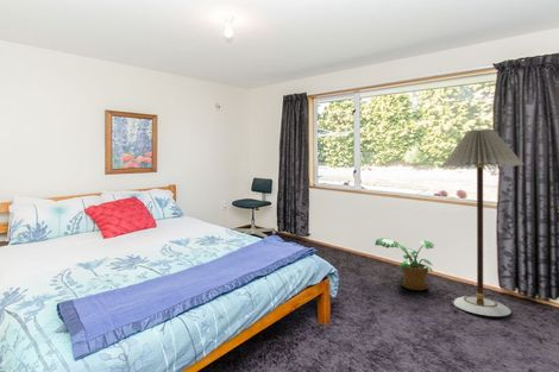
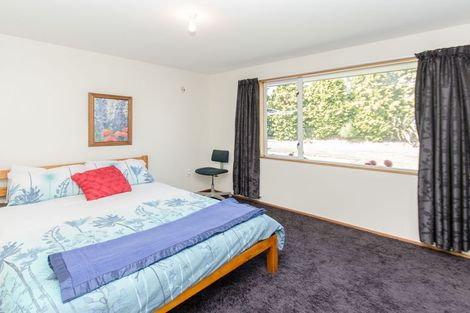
- floor lamp [440,127,526,317]
- potted plant [373,238,435,291]
